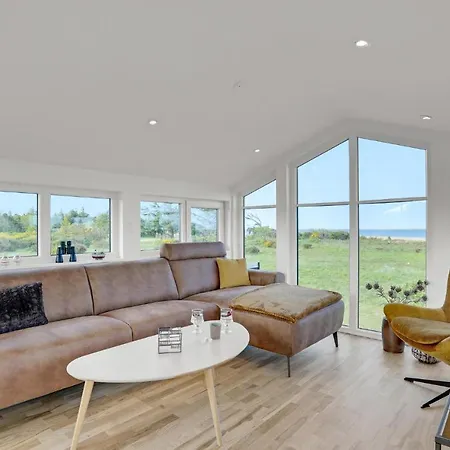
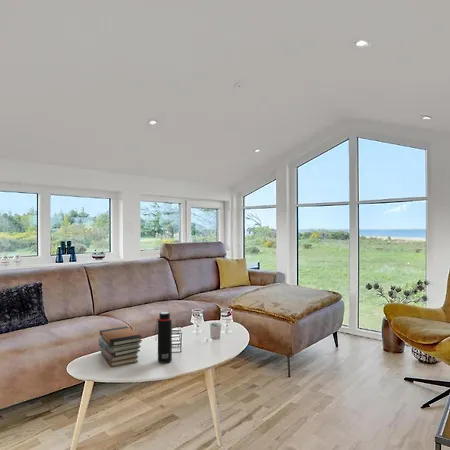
+ water bottle [154,311,173,364]
+ book stack [97,326,143,368]
